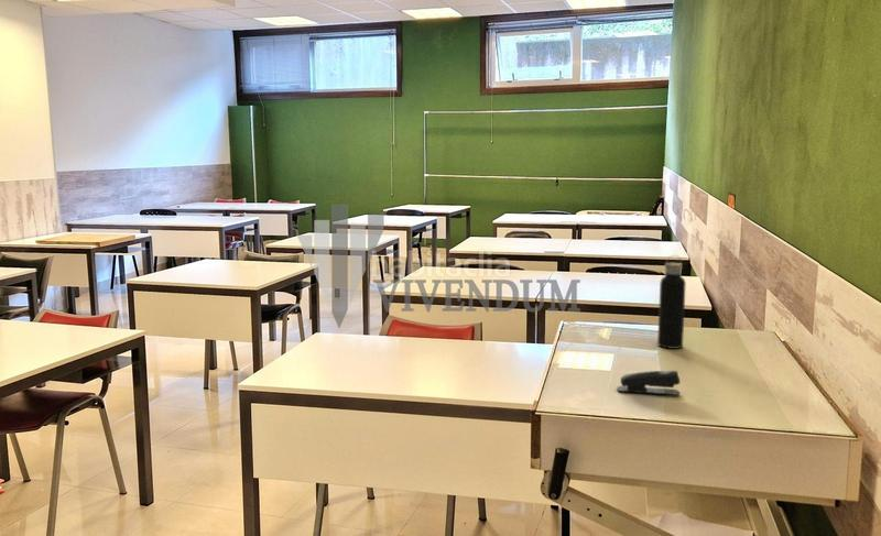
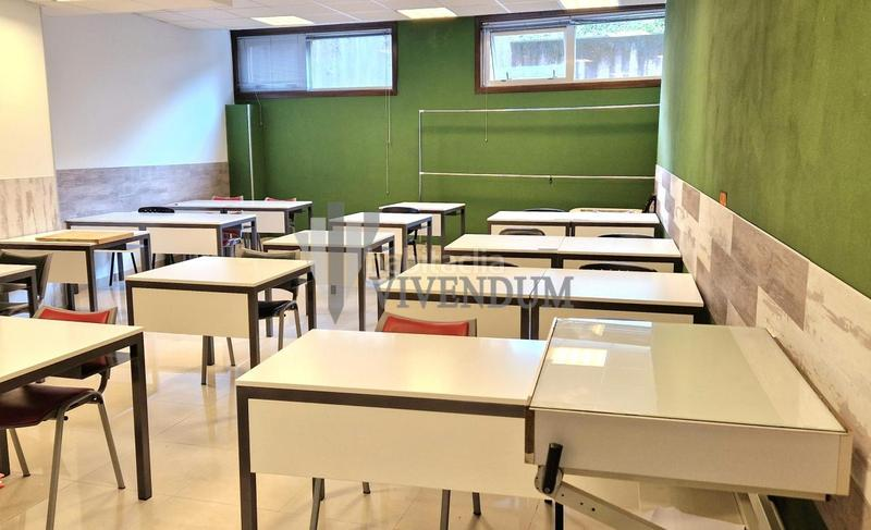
- stapler [616,370,682,396]
- water bottle [656,254,687,350]
